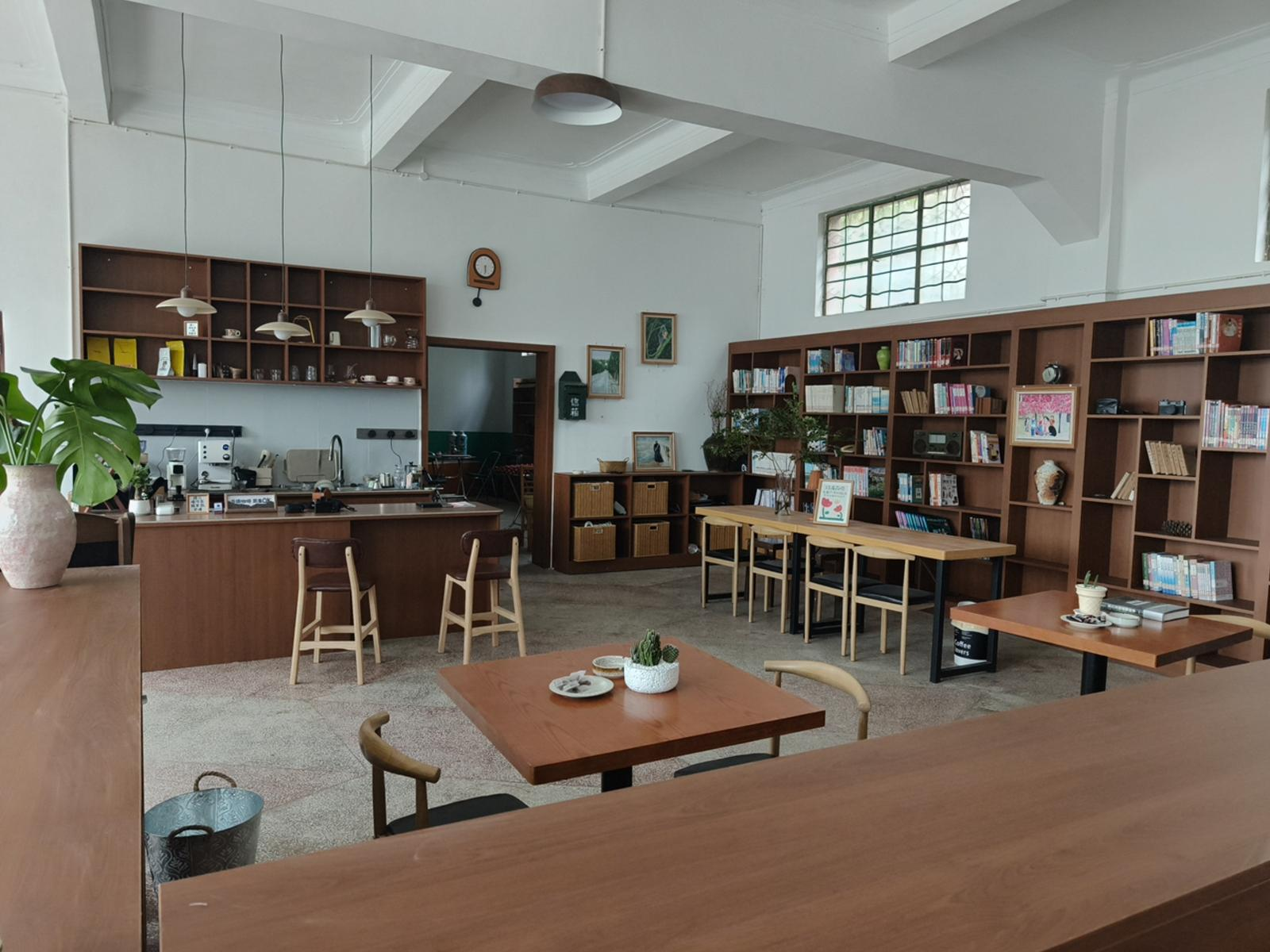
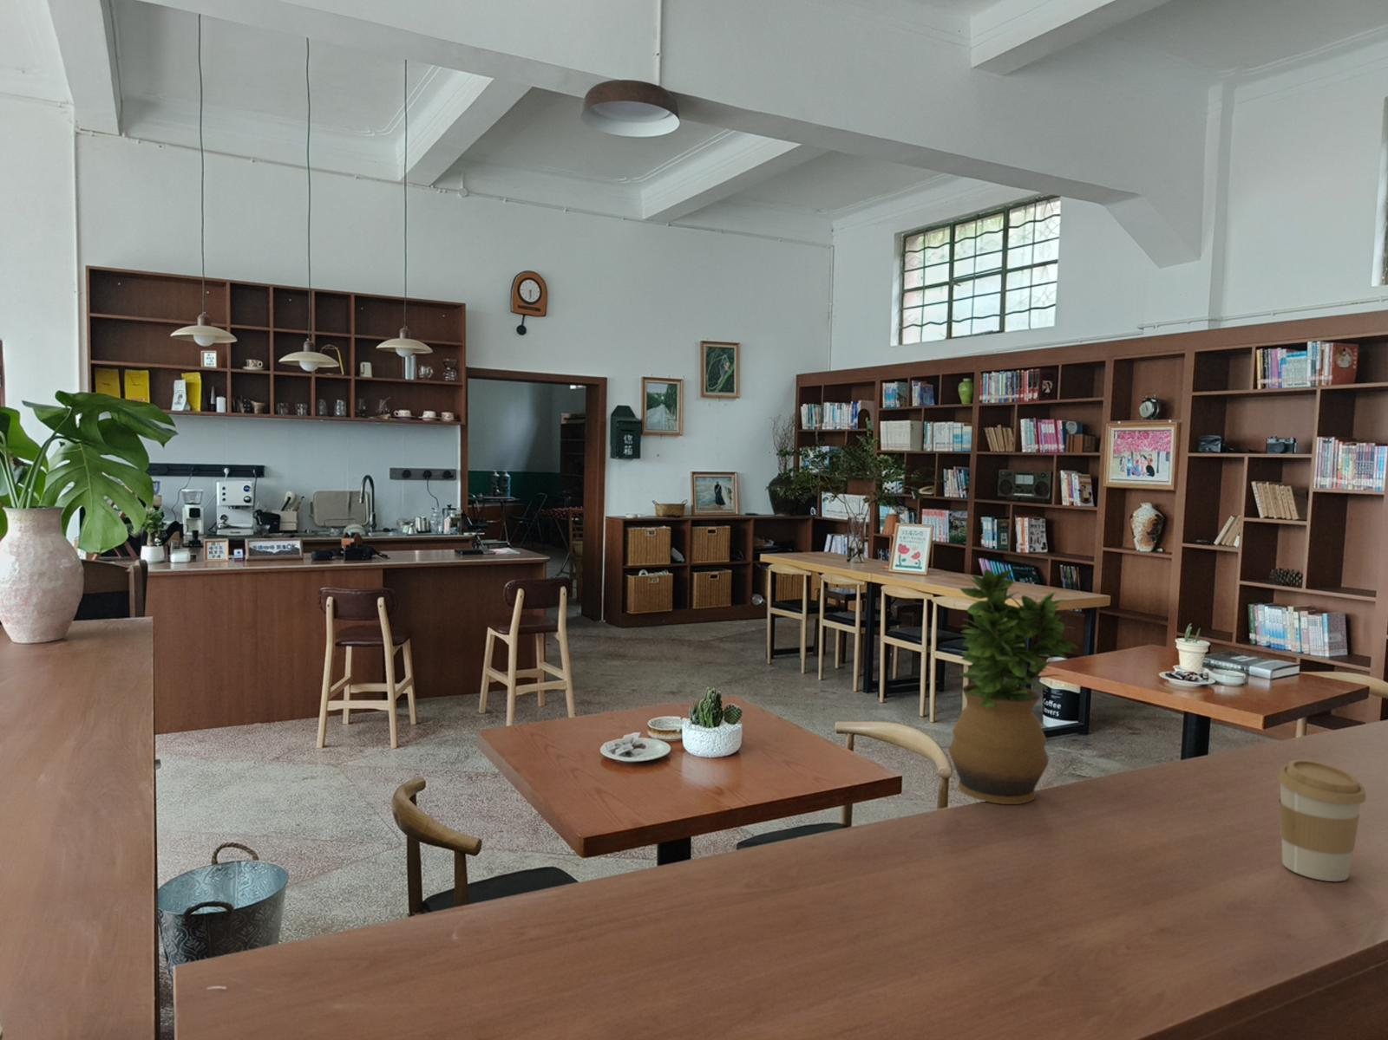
+ potted plant [948,568,1081,805]
+ coffee cup [1277,759,1367,883]
